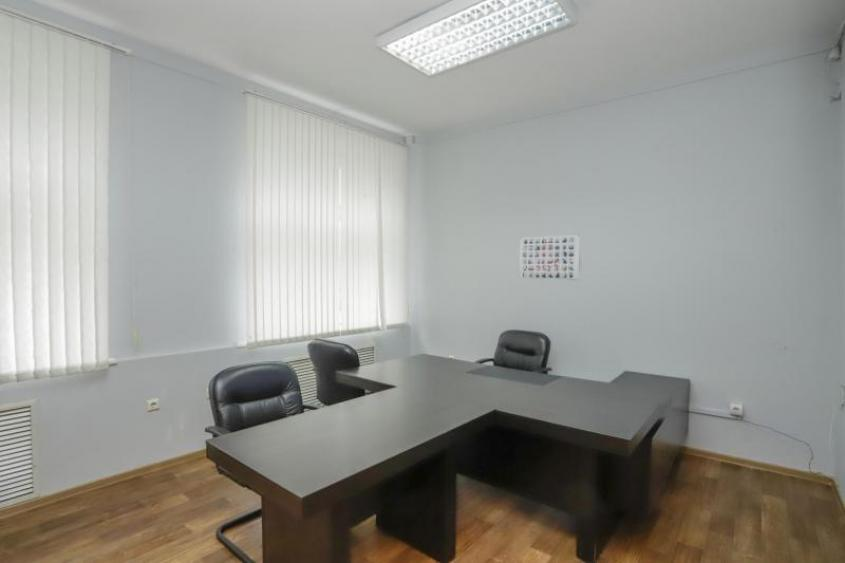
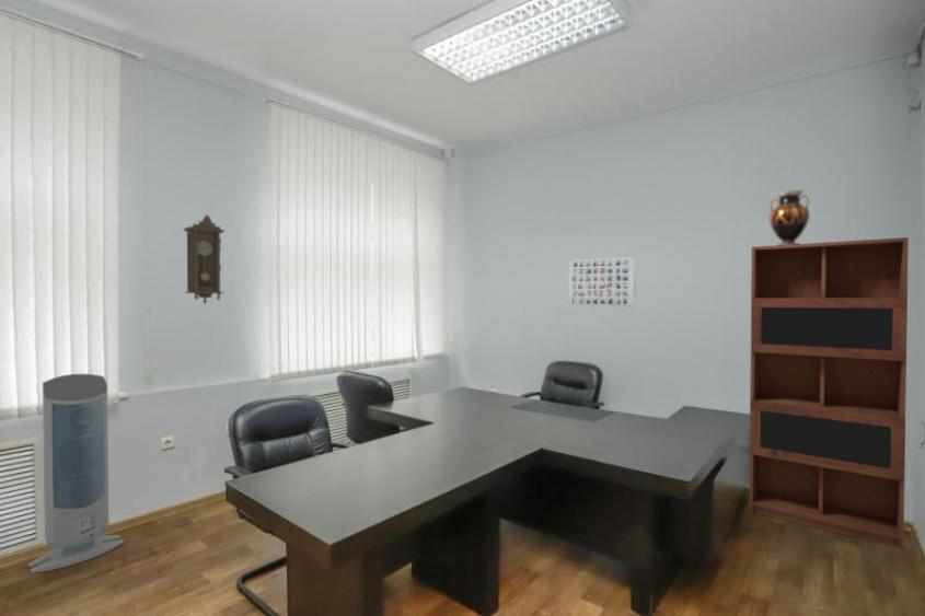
+ pendulum clock [183,213,226,305]
+ bookcase [748,236,910,551]
+ vase [768,189,811,245]
+ air purifier [27,373,125,574]
